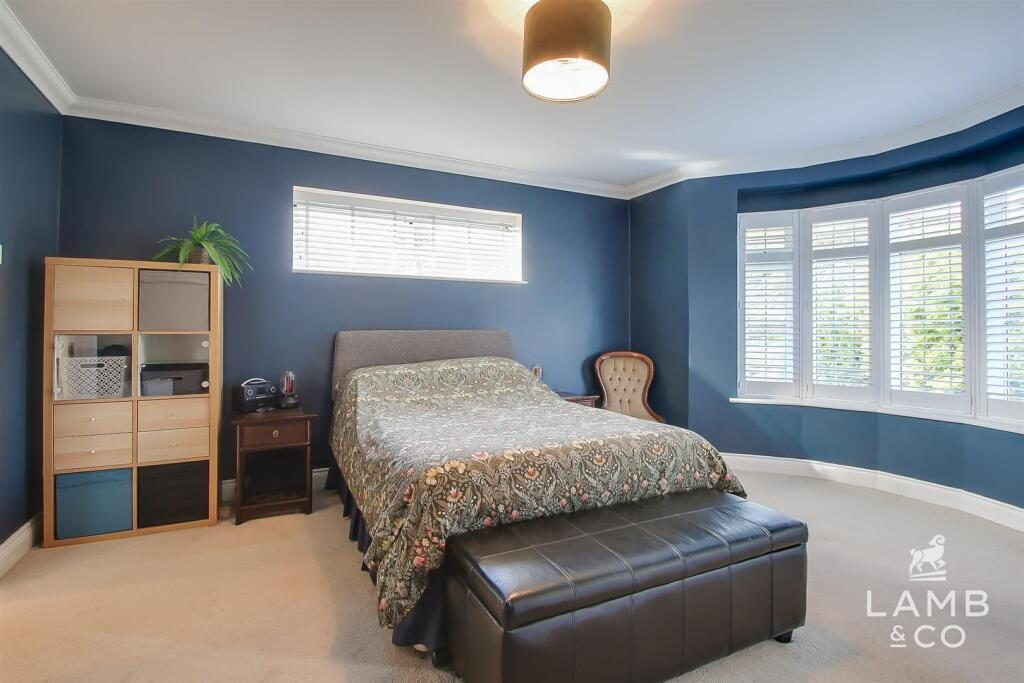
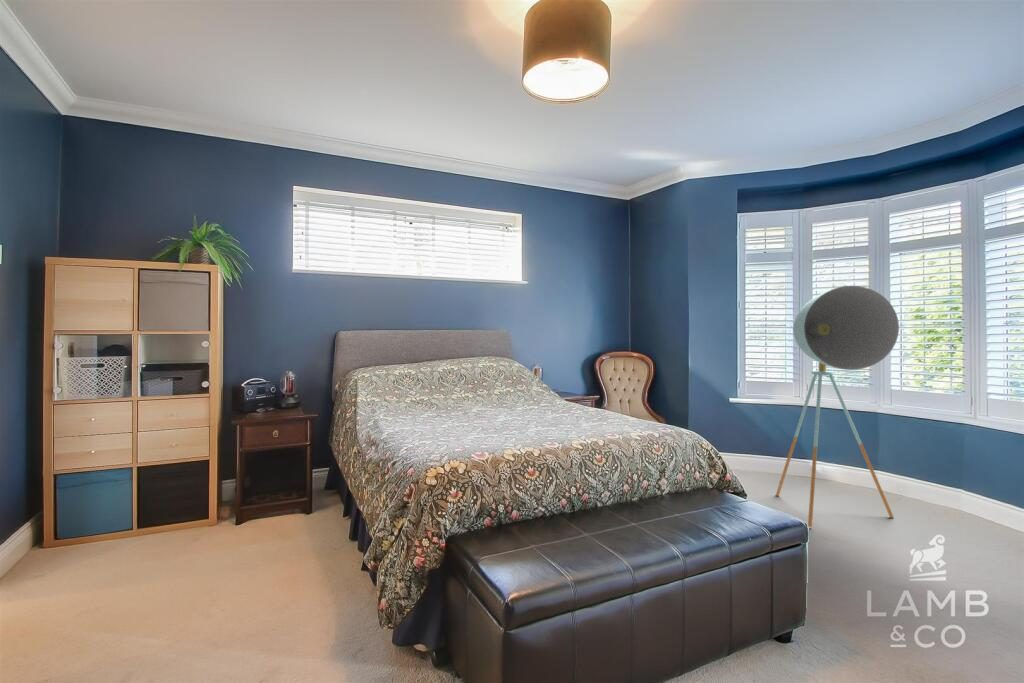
+ floor lamp [775,285,900,528]
